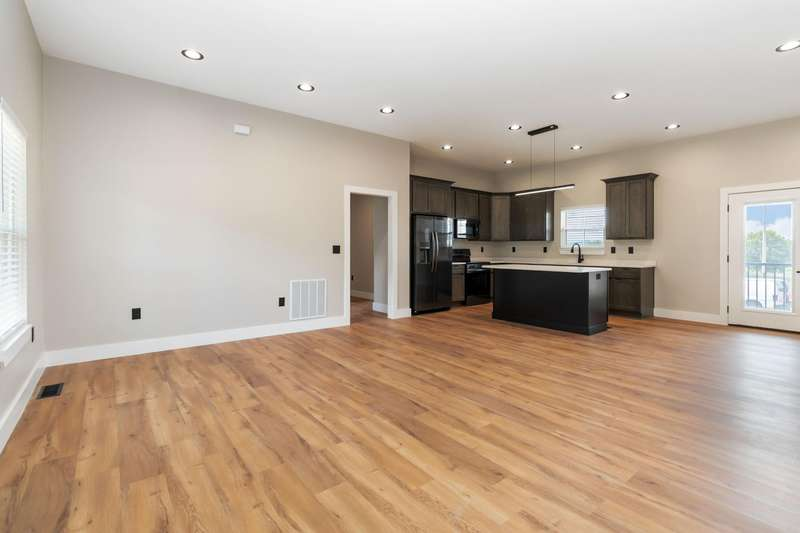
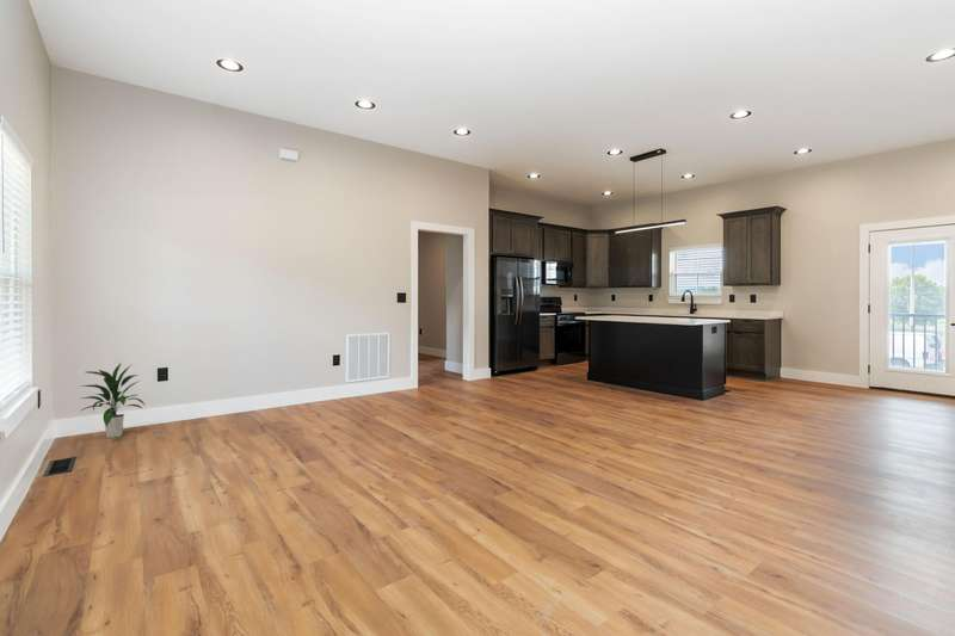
+ indoor plant [80,360,147,439]
